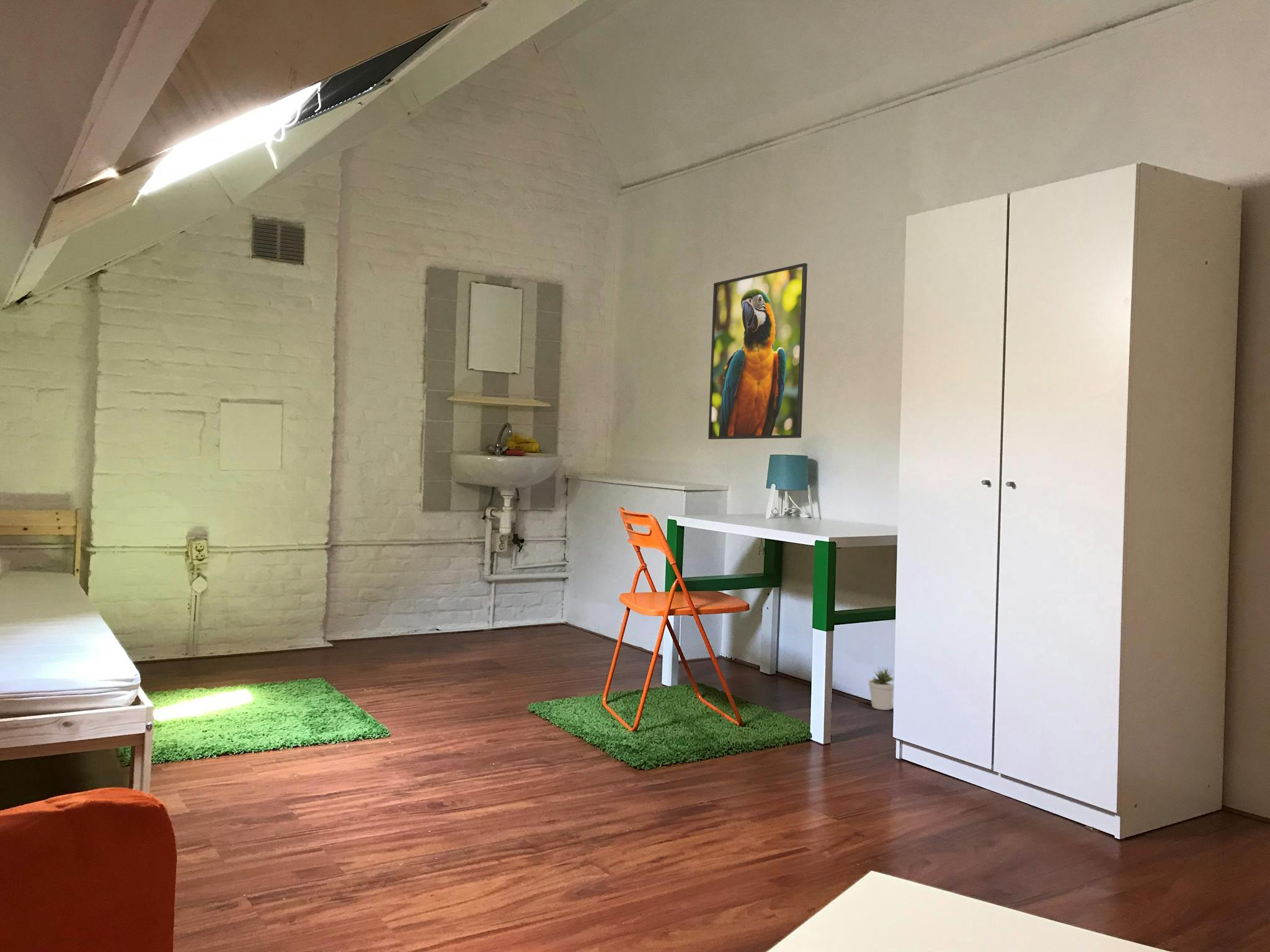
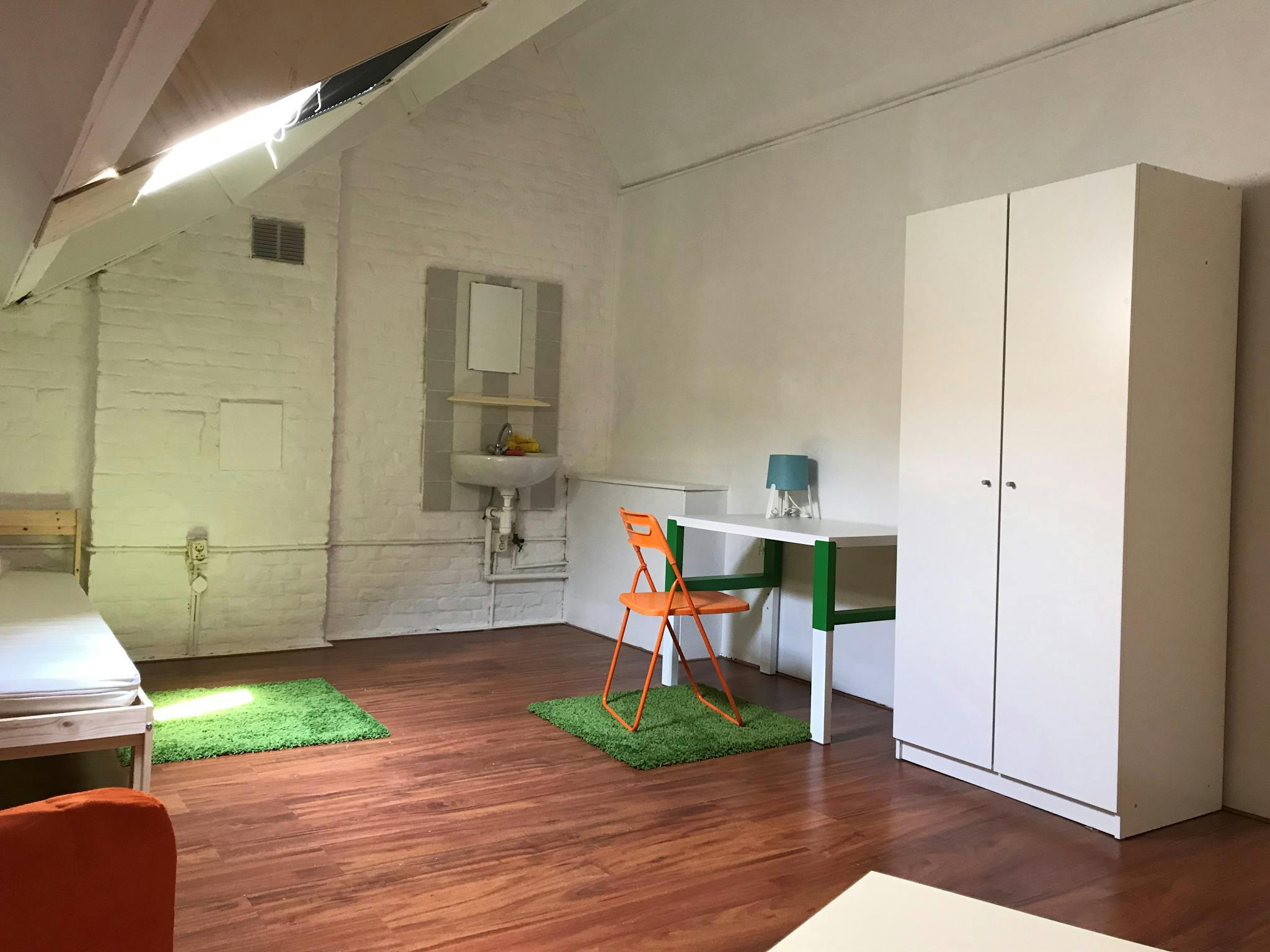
- potted plant [868,666,894,711]
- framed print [708,262,808,440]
